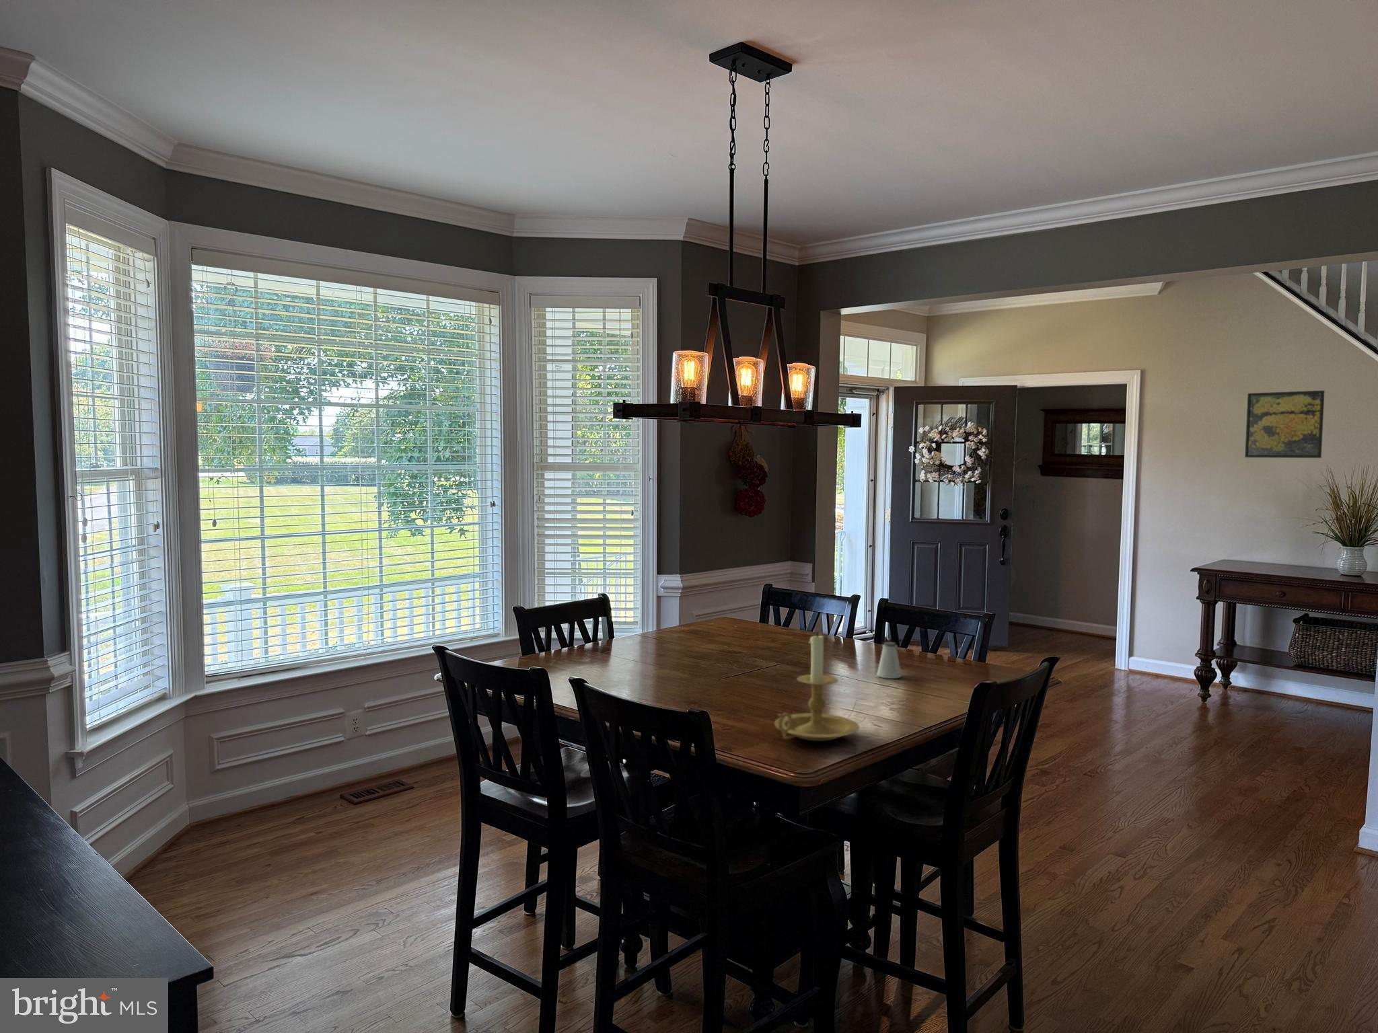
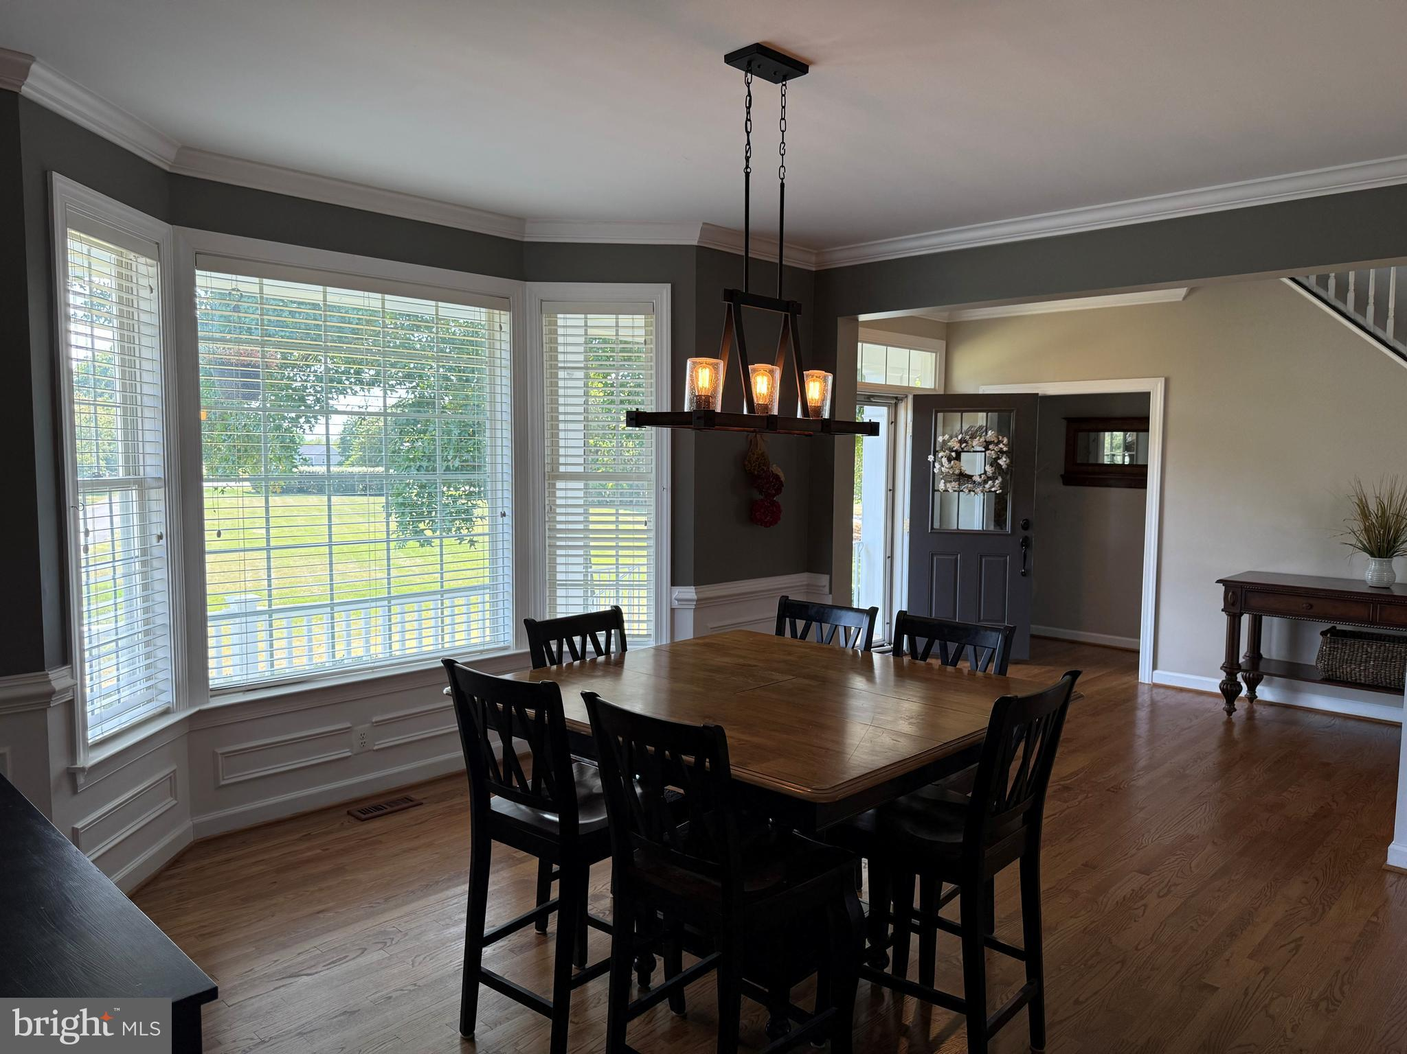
- candle holder [774,630,860,742]
- saltshaker [876,641,903,679]
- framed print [1245,390,1326,459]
